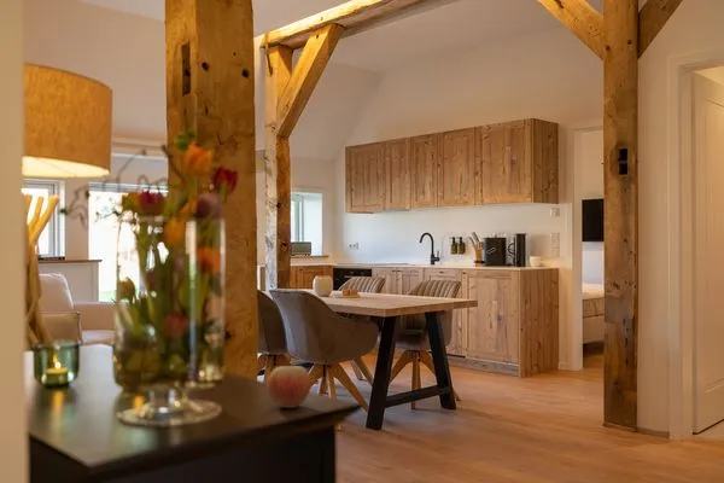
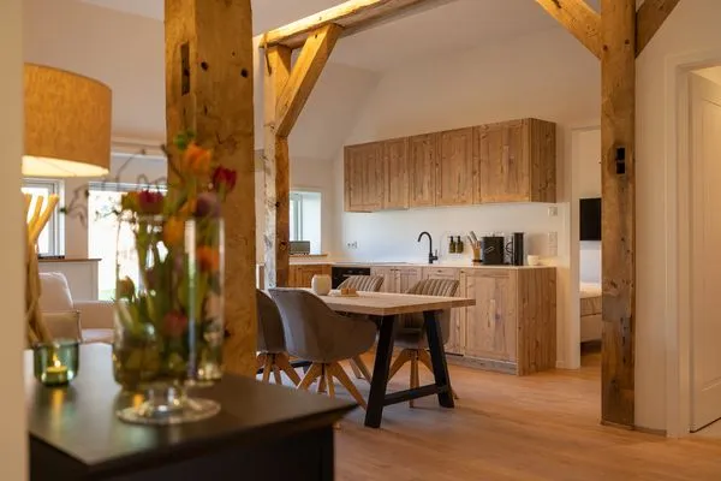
- apple [265,365,311,409]
